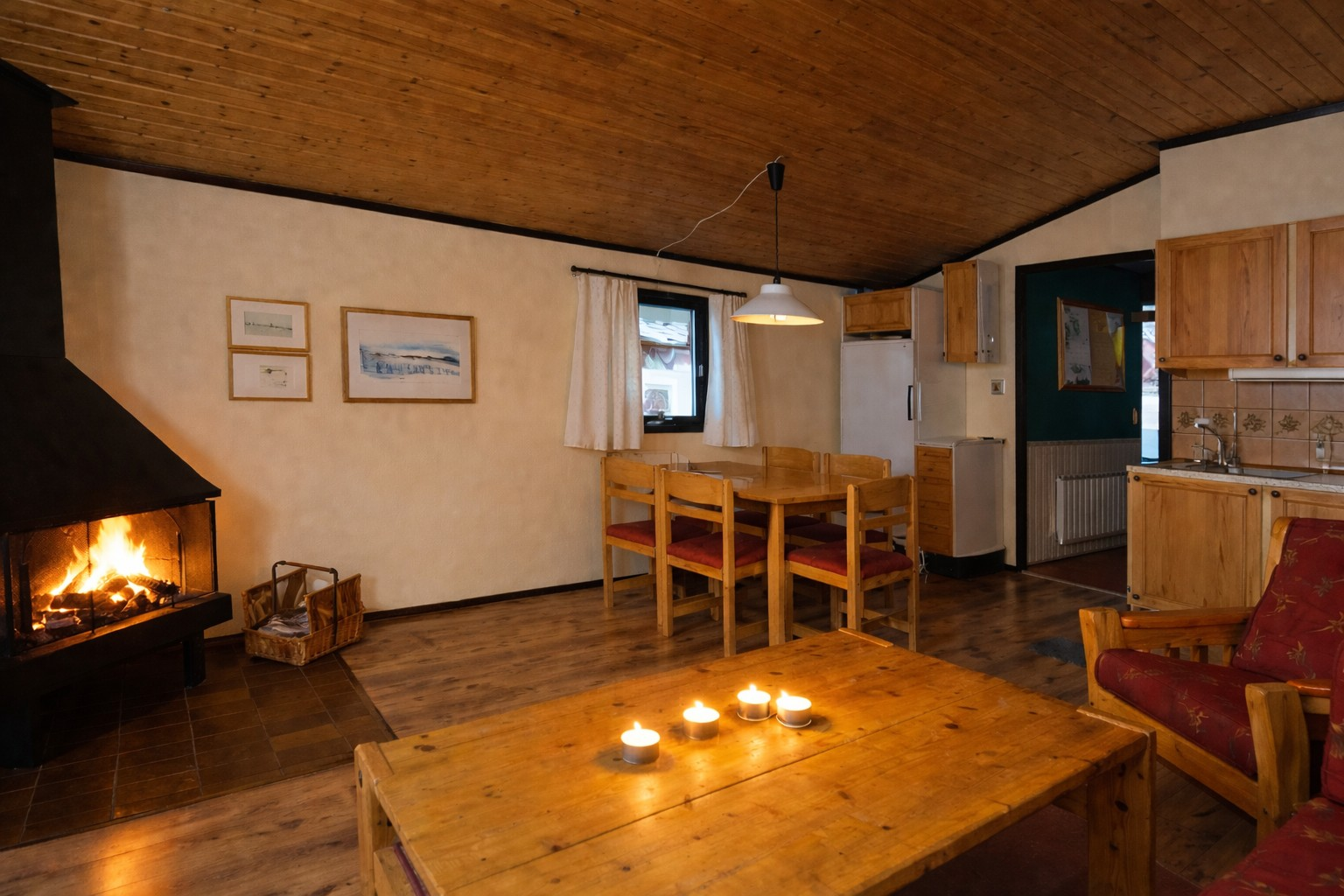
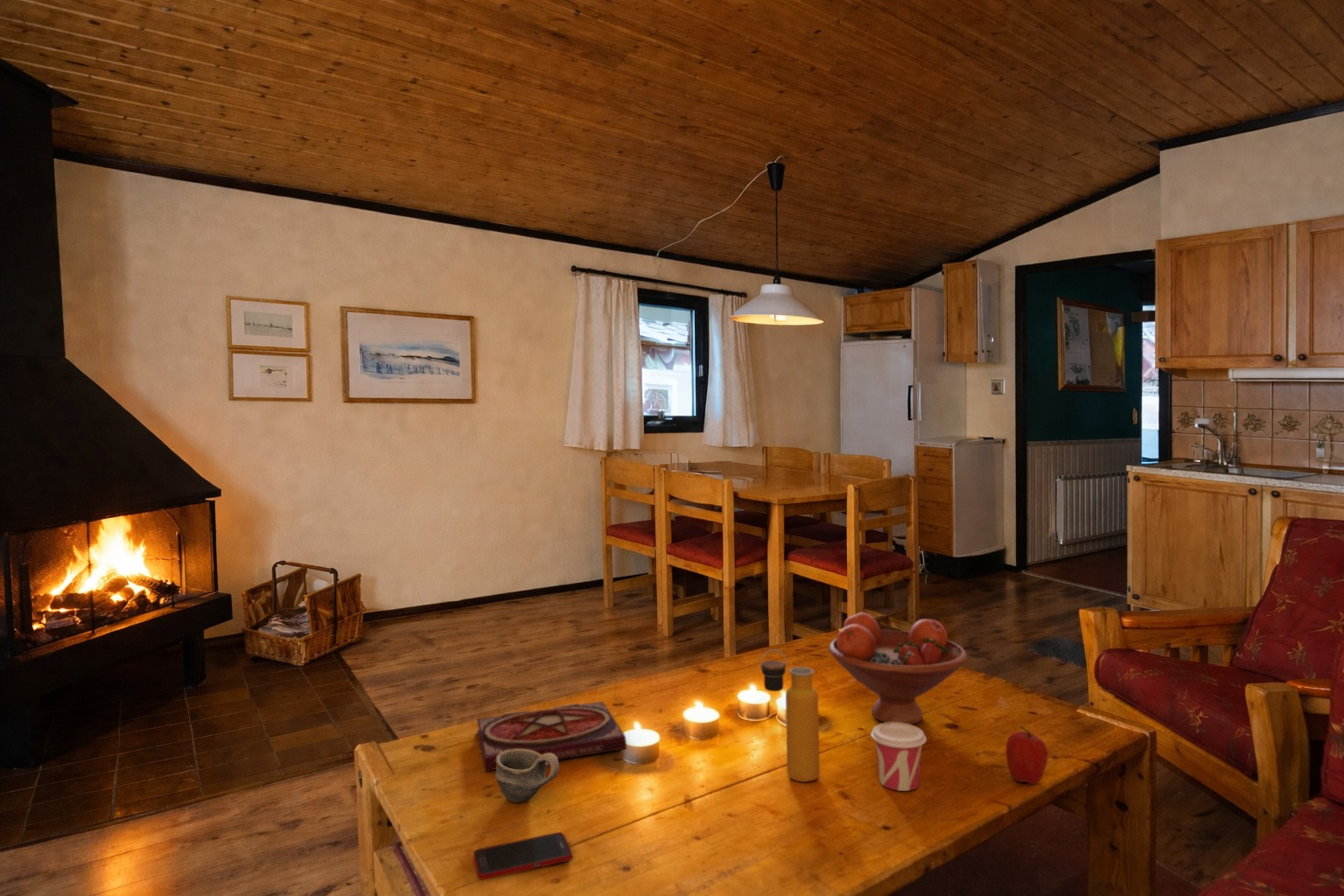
+ book [476,701,627,772]
+ cell phone [472,831,573,881]
+ fruit [1005,725,1049,785]
+ fruit bowl [828,612,968,725]
+ cup [494,749,560,803]
+ water bottle [760,648,821,783]
+ cup [870,722,928,792]
